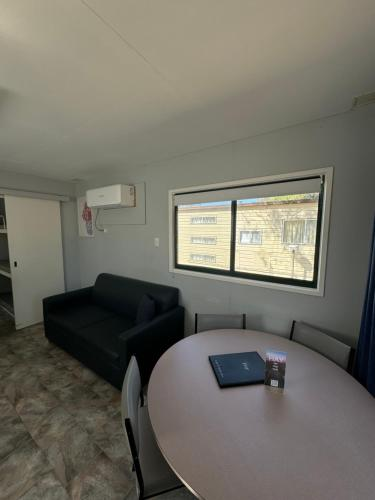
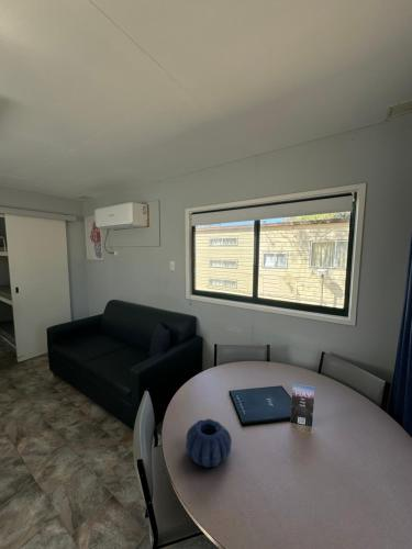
+ decorative bowl [185,418,233,469]
